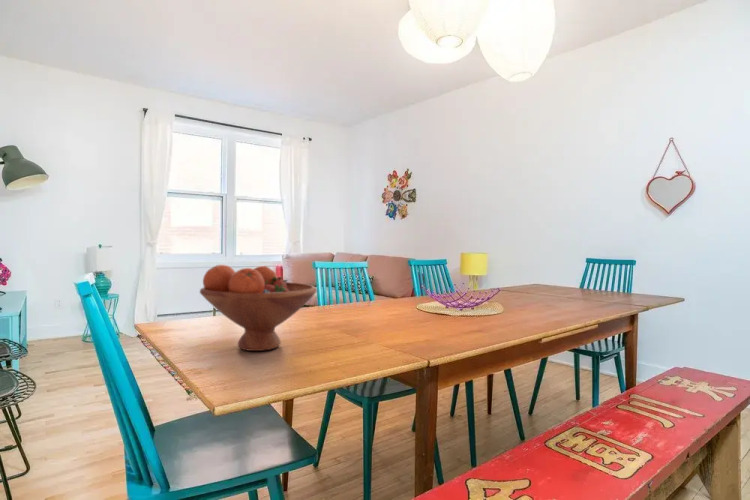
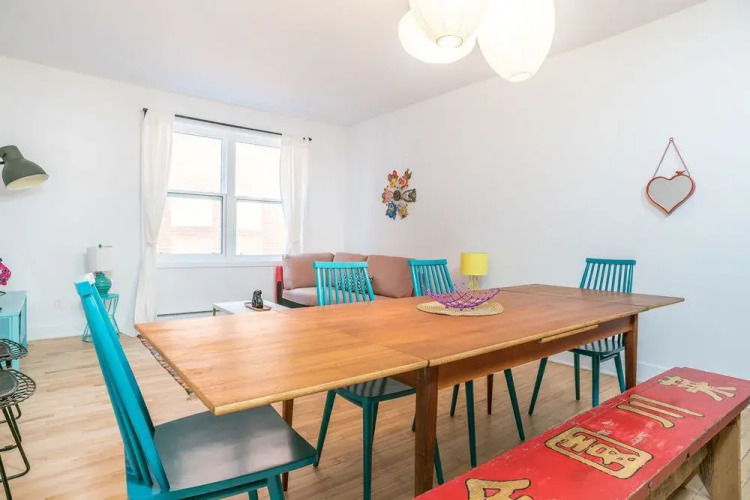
- fruit bowl [199,263,318,352]
